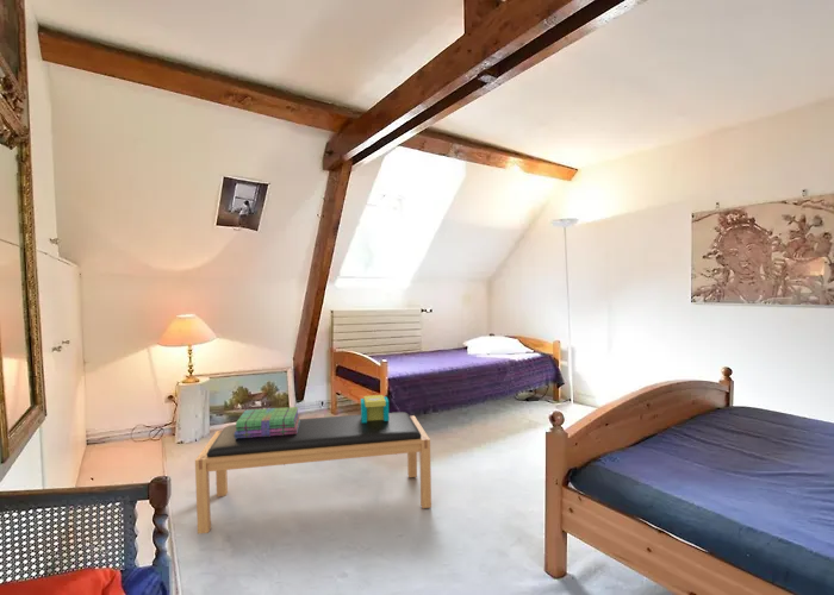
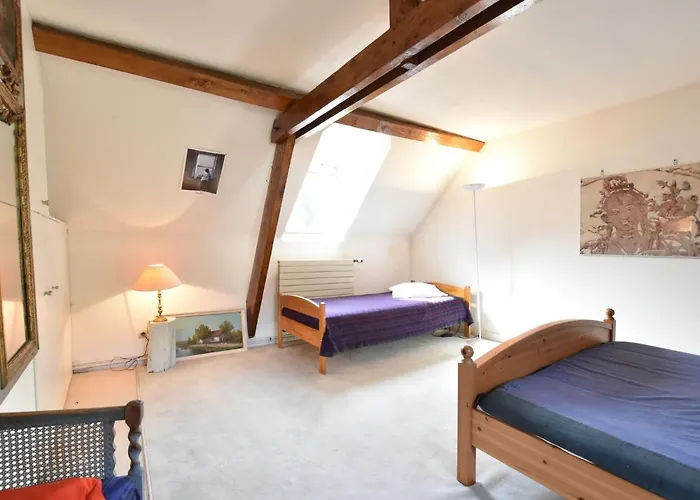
- bench [194,411,432,534]
- stack of books [235,406,301,439]
- decorative box [360,394,390,422]
